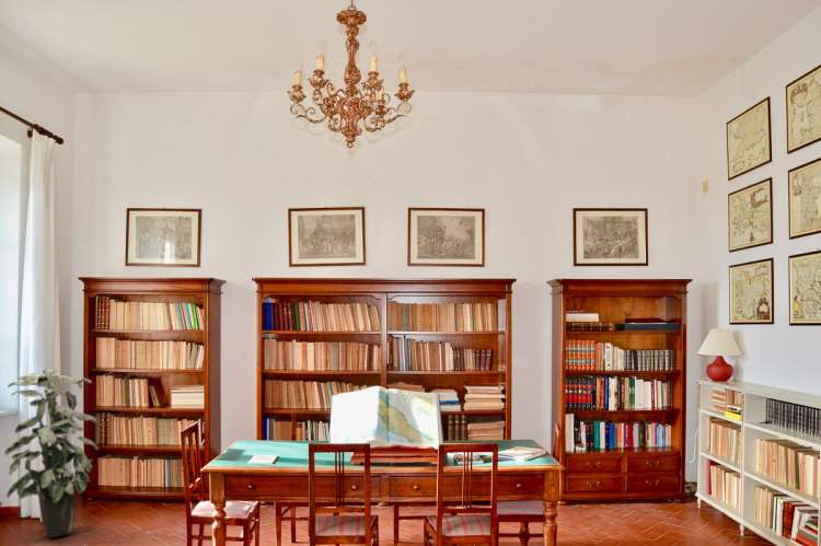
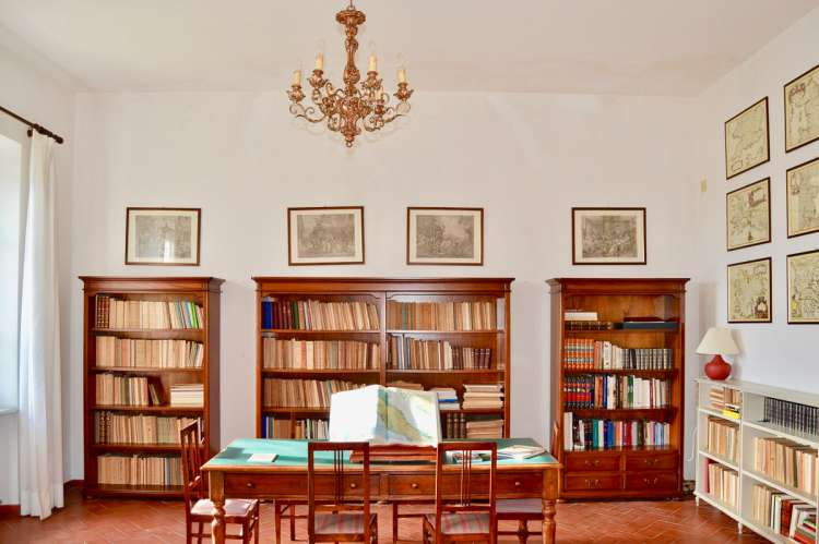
- indoor plant [3,368,100,539]
